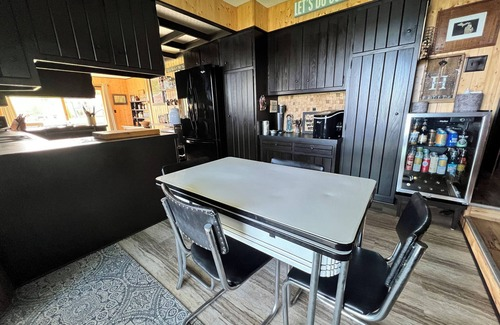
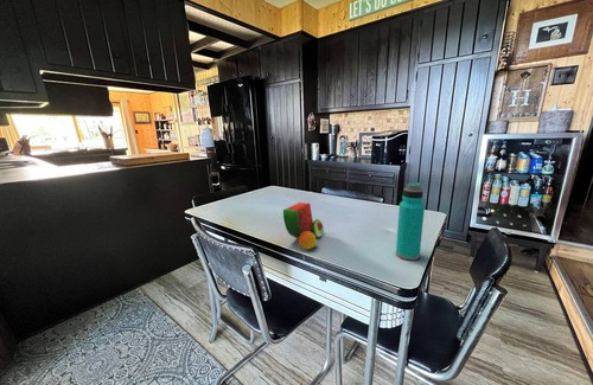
+ water bottle [395,181,426,261]
+ watermelon [282,201,325,250]
